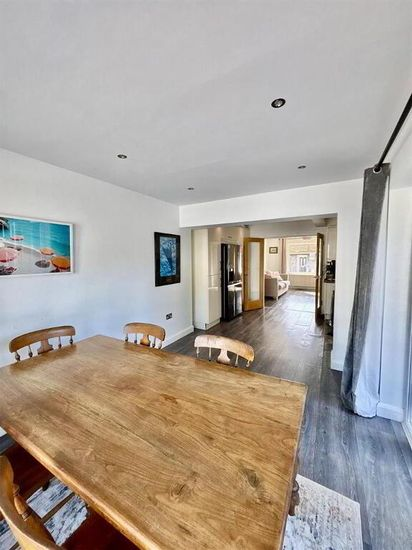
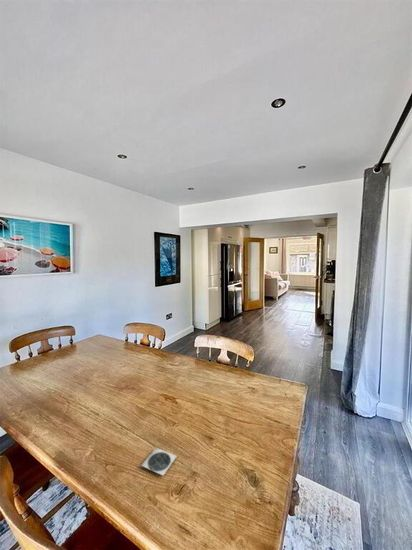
+ coaster [140,447,178,477]
